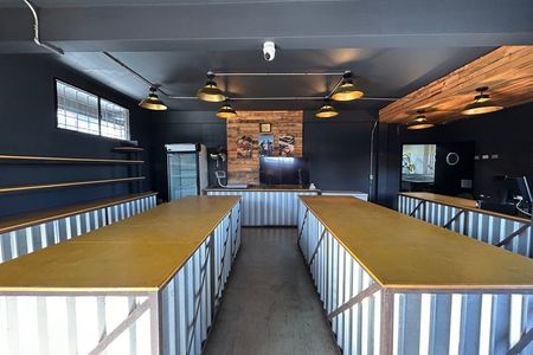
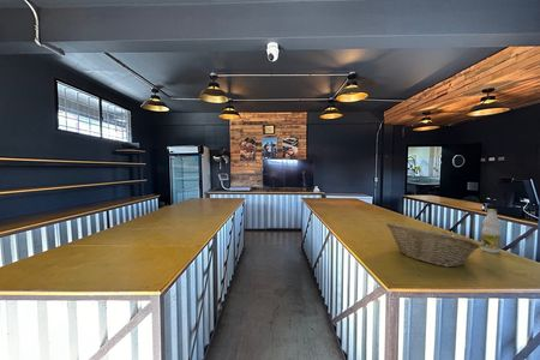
+ fruit basket [385,222,481,268]
+ bottle [480,208,502,254]
